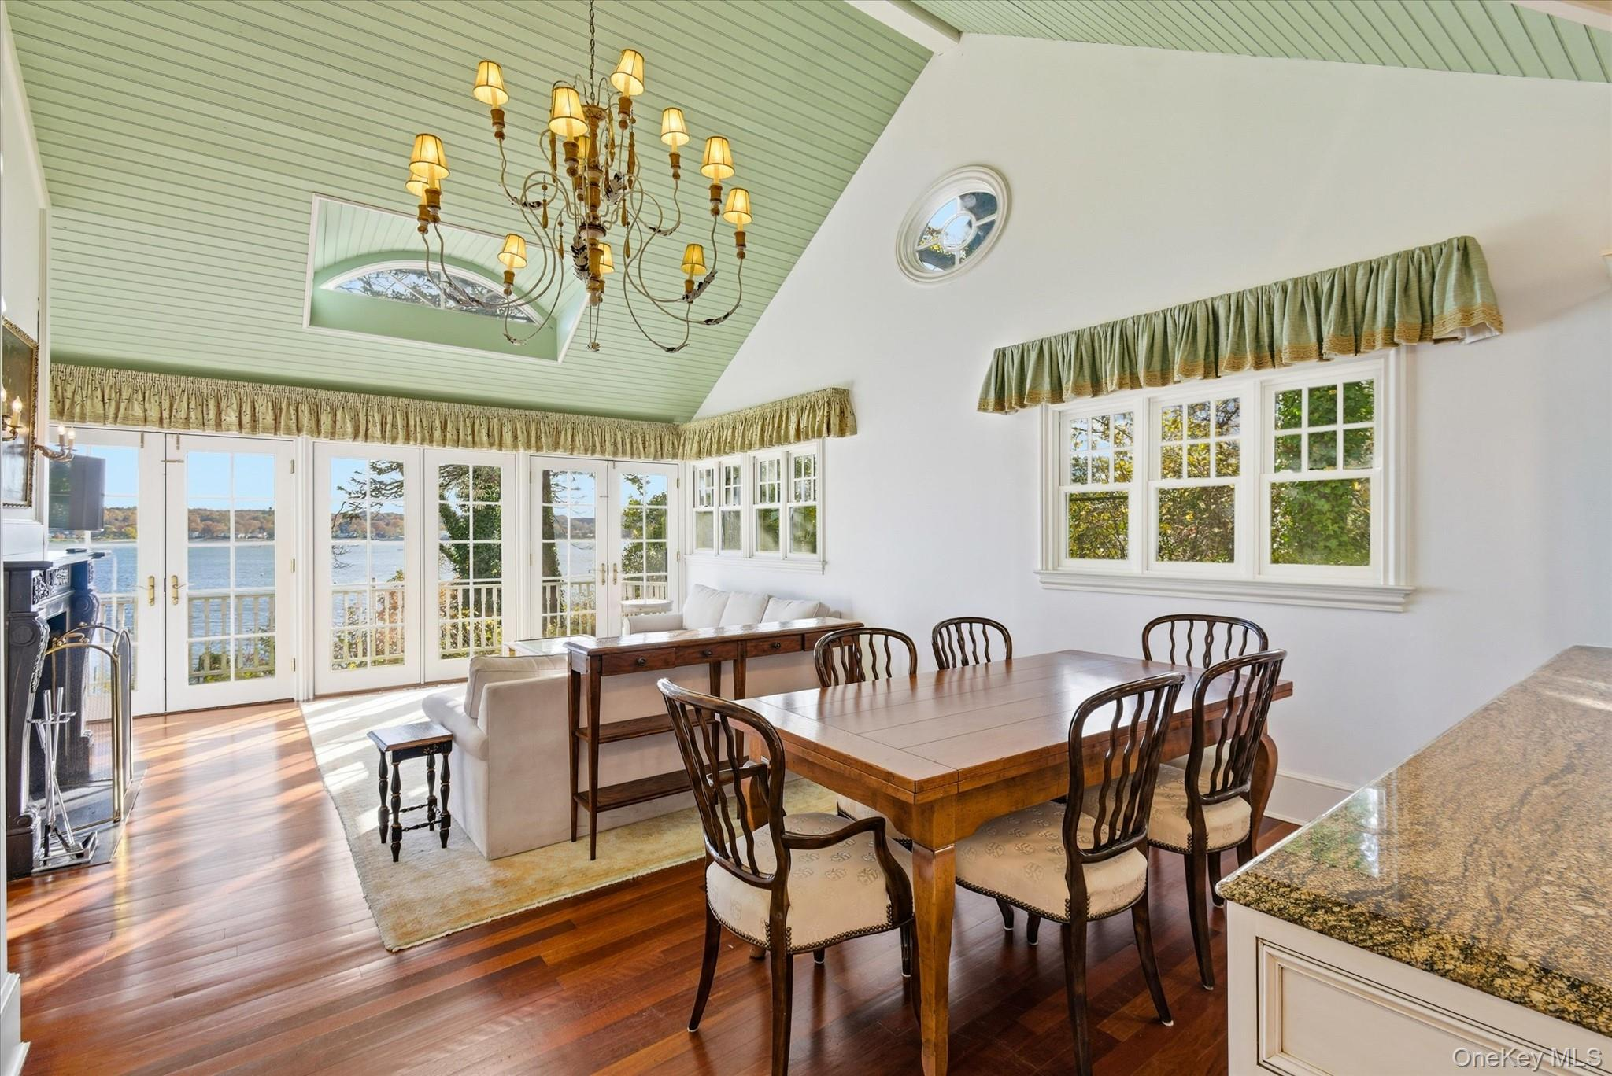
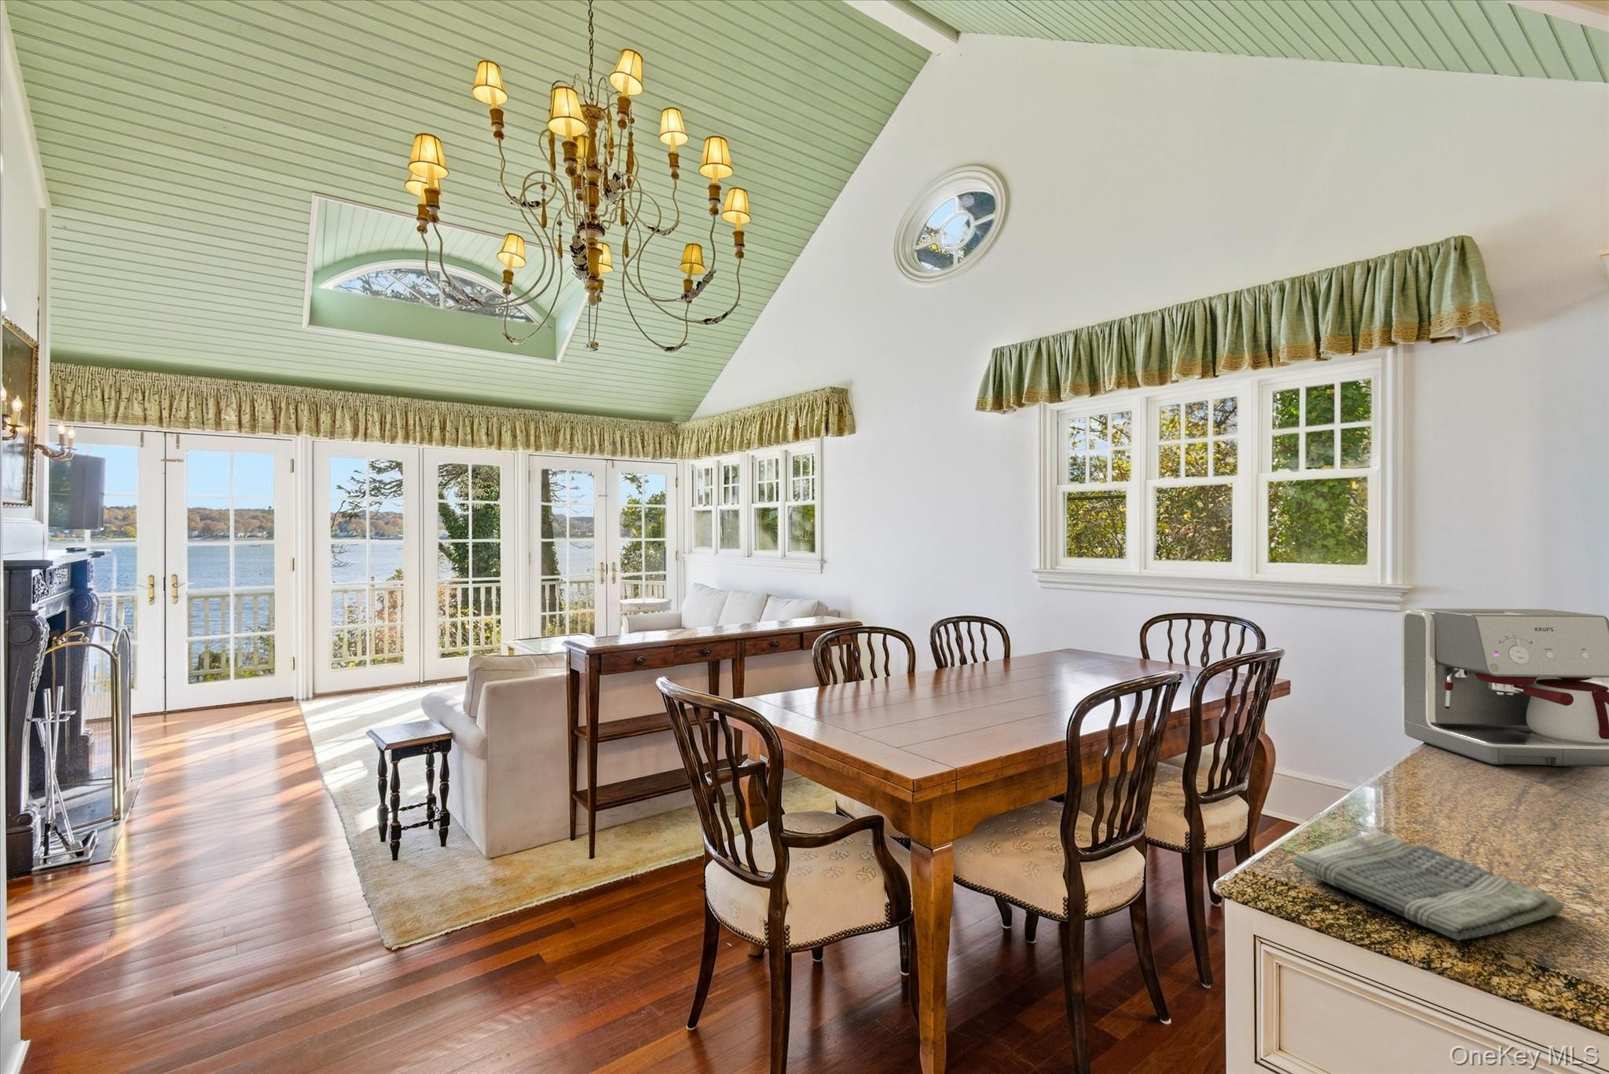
+ coffee maker [1402,608,1609,768]
+ dish towel [1291,829,1565,941]
